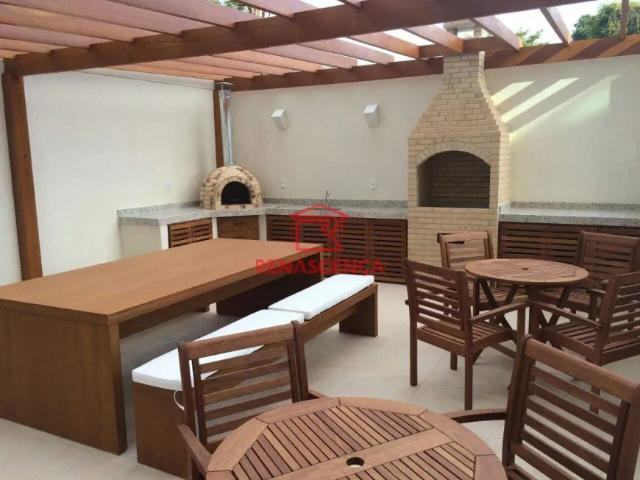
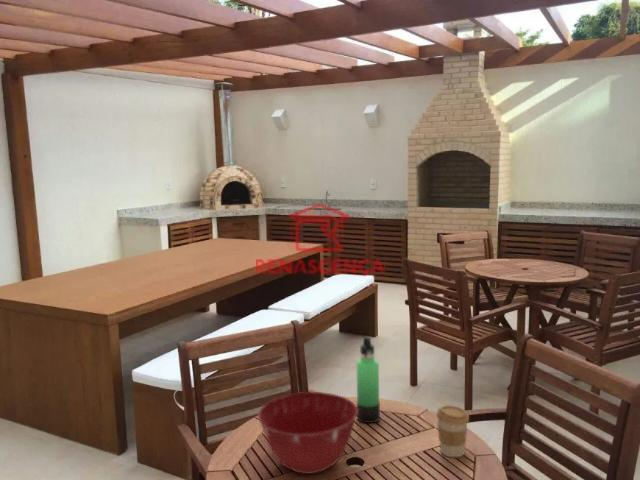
+ coffee cup [435,404,470,458]
+ thermos bottle [355,336,381,424]
+ mixing bowl [257,391,358,475]
